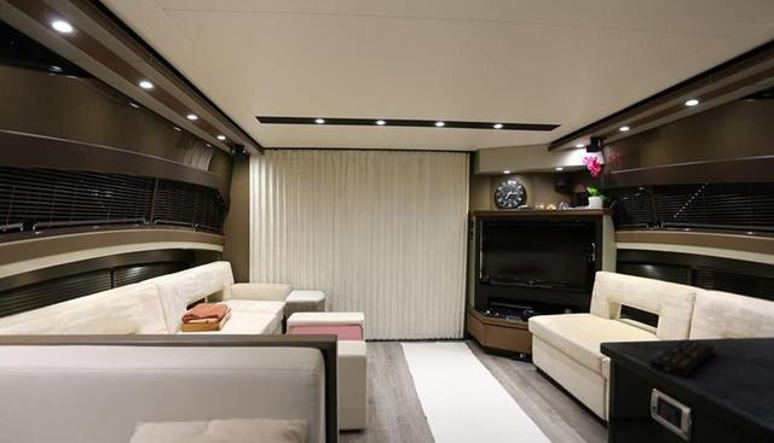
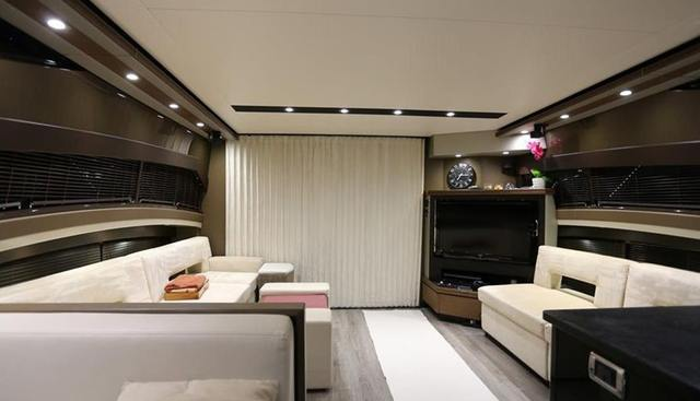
- remote control [649,339,715,378]
